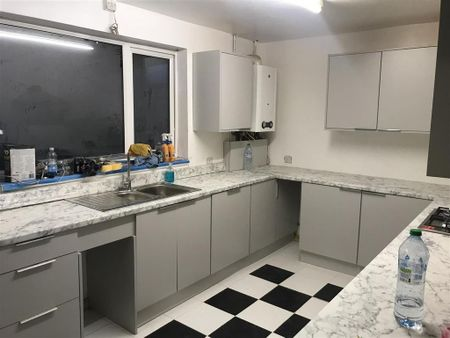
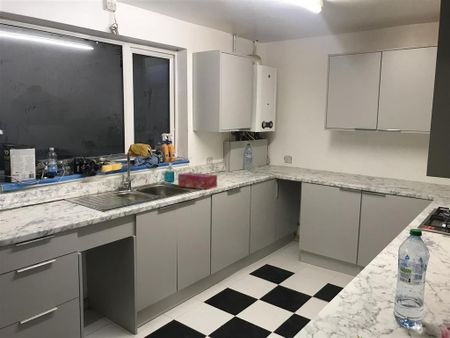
+ tissue box [177,171,218,190]
